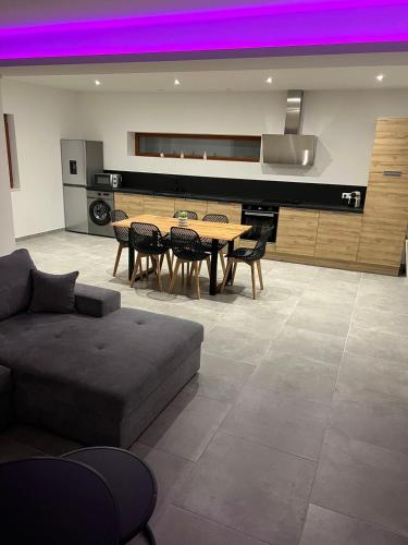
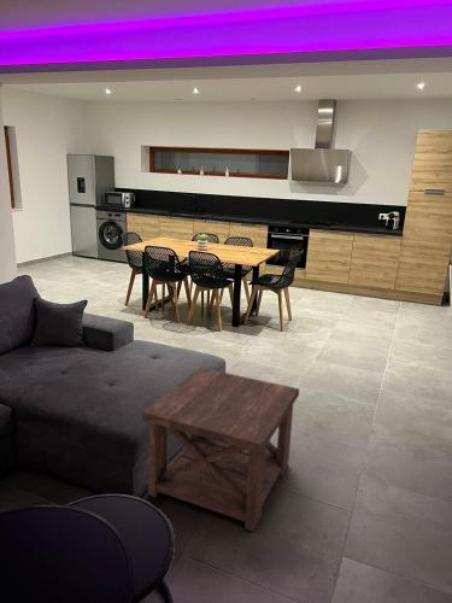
+ side table [141,367,300,532]
